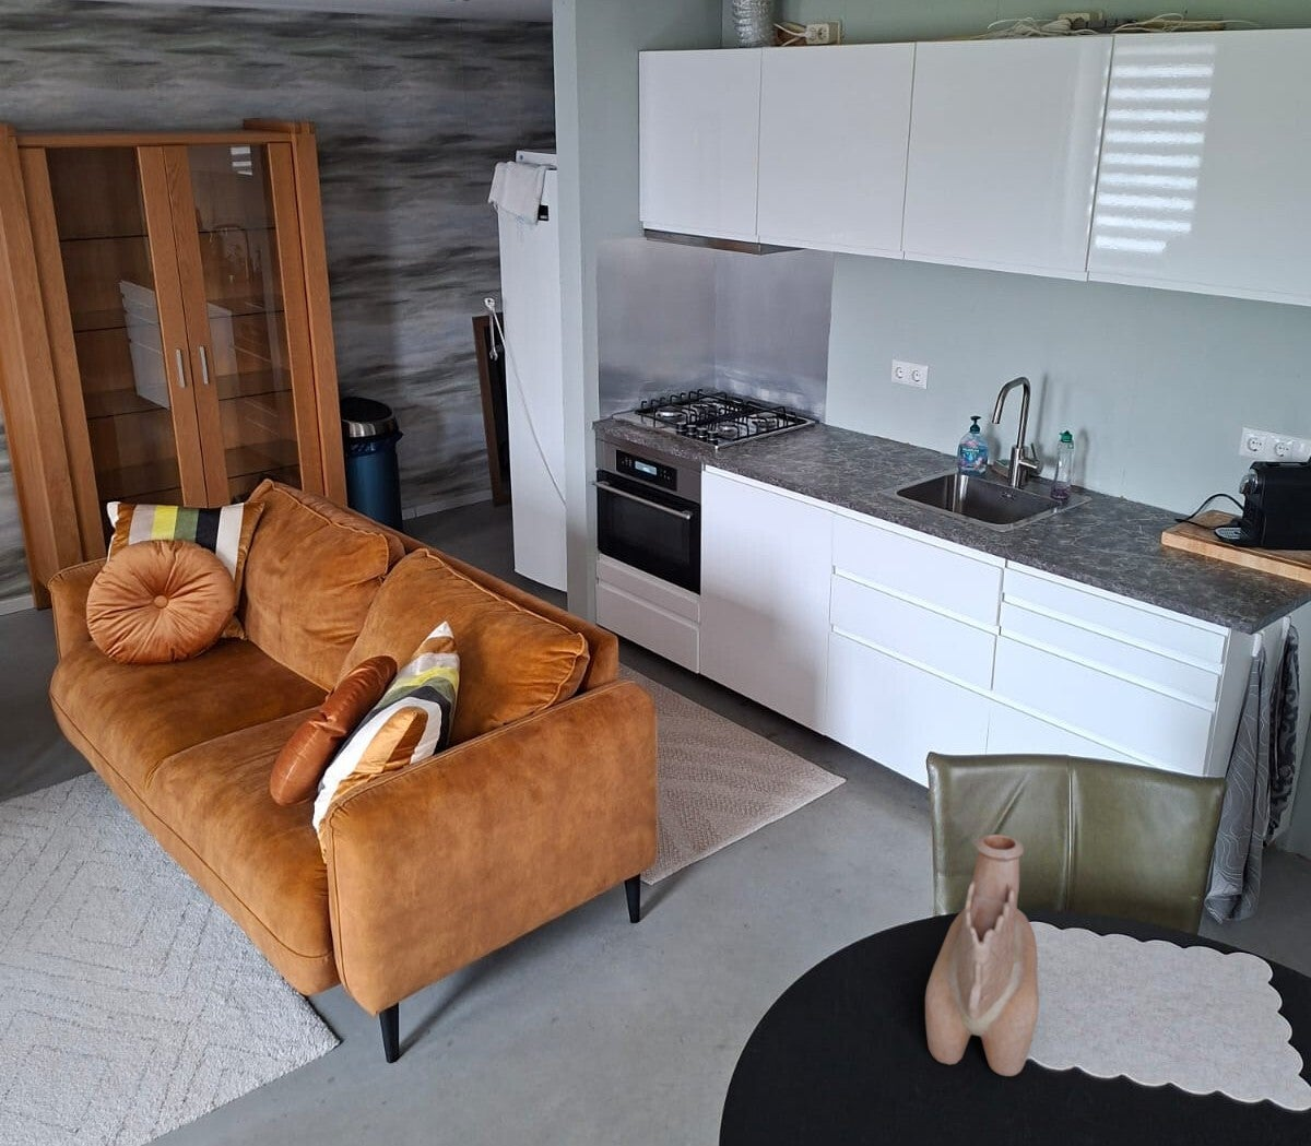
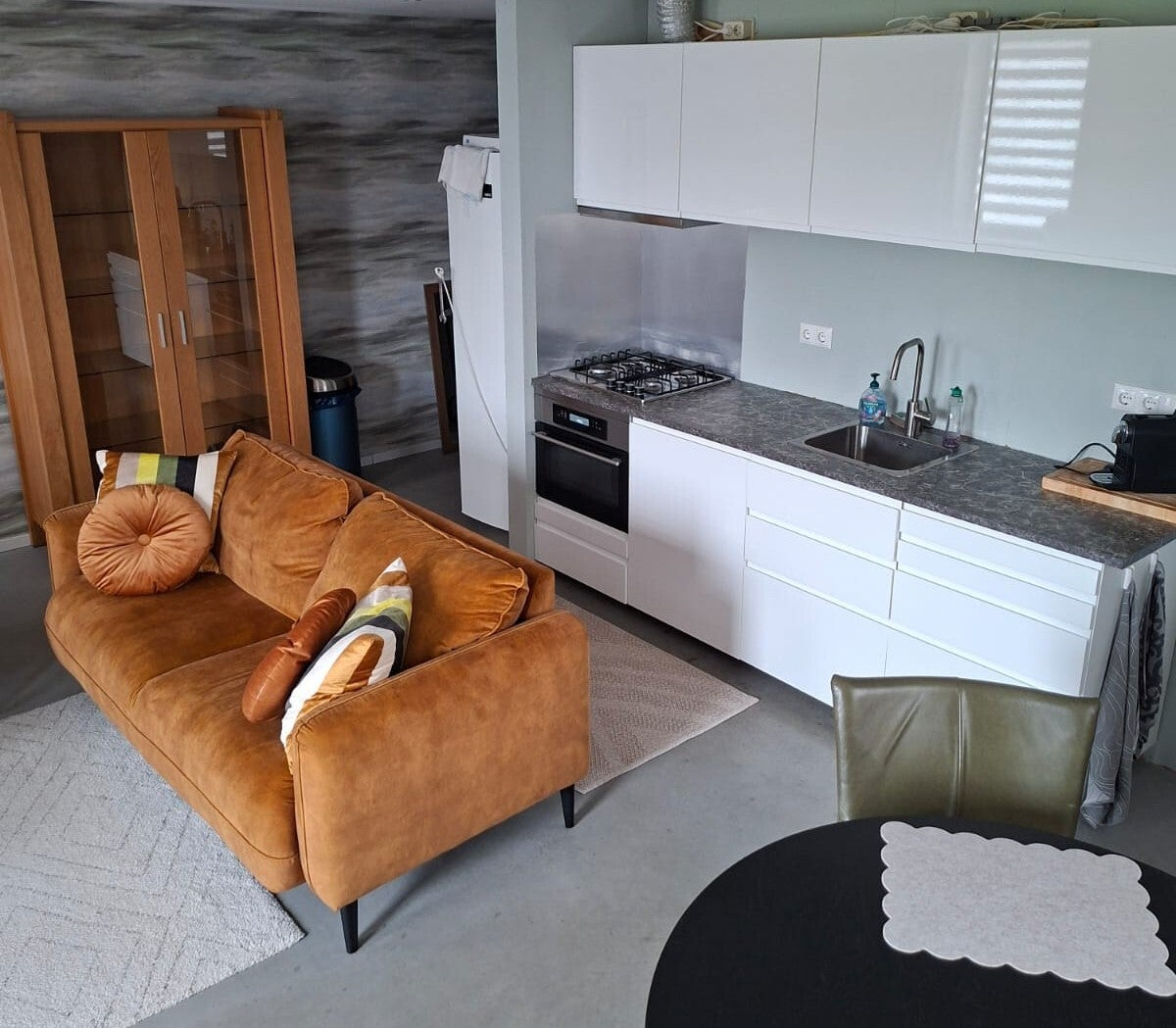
- decorative vase [924,834,1040,1077]
